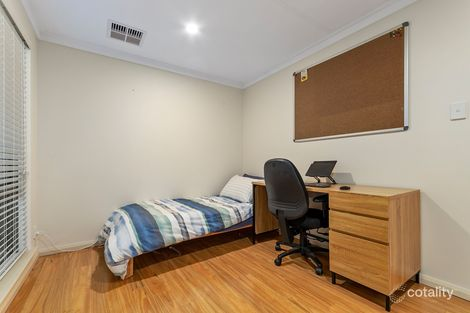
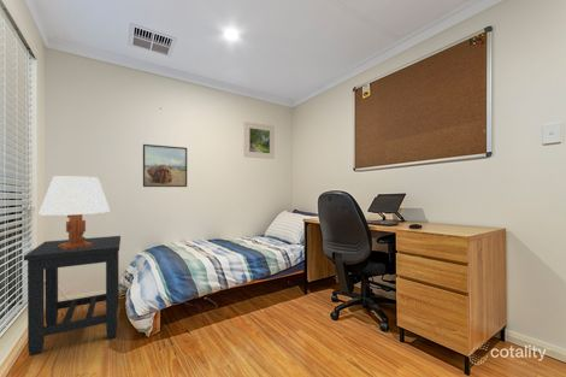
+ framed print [142,143,188,188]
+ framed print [243,120,276,160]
+ side table [23,235,122,357]
+ table lamp [37,176,111,251]
